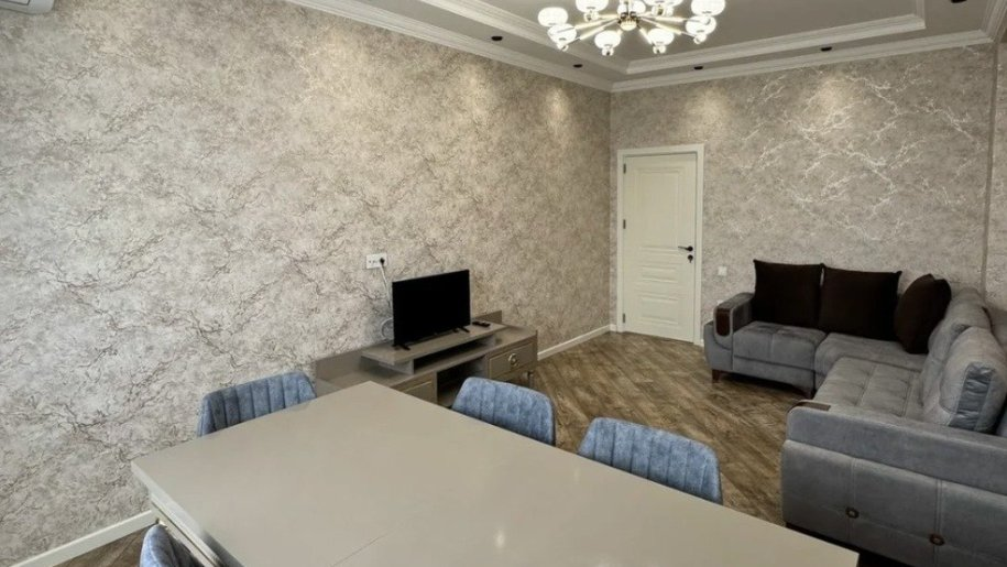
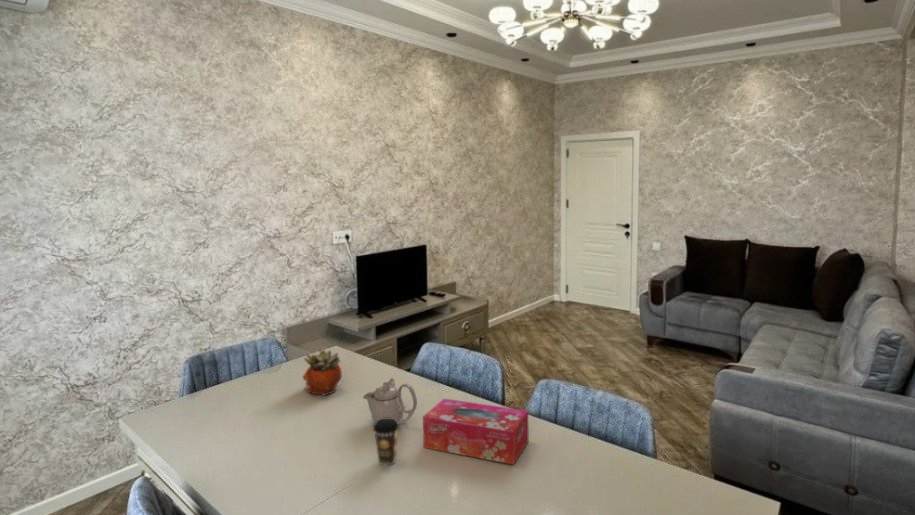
+ coffee cup [372,418,400,466]
+ succulent planter [302,348,343,397]
+ tissue box [422,398,529,466]
+ teapot [362,377,418,425]
